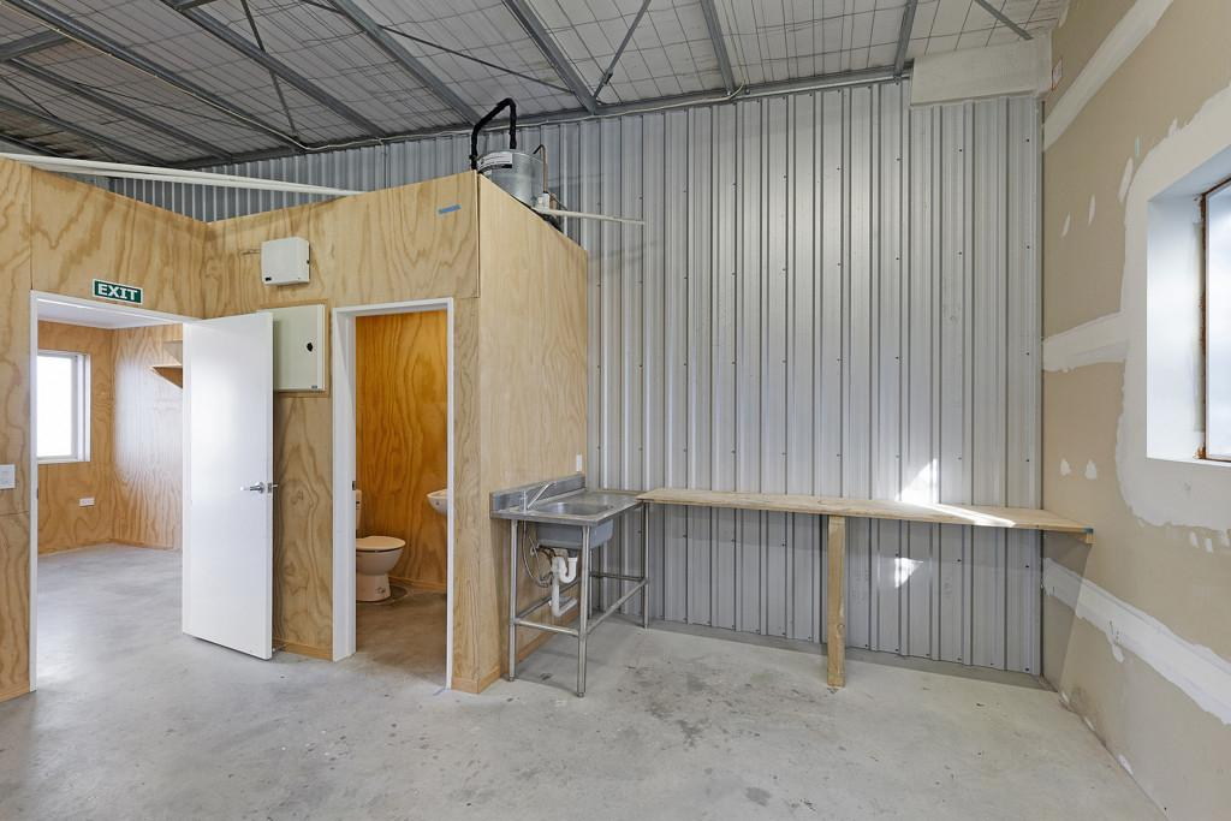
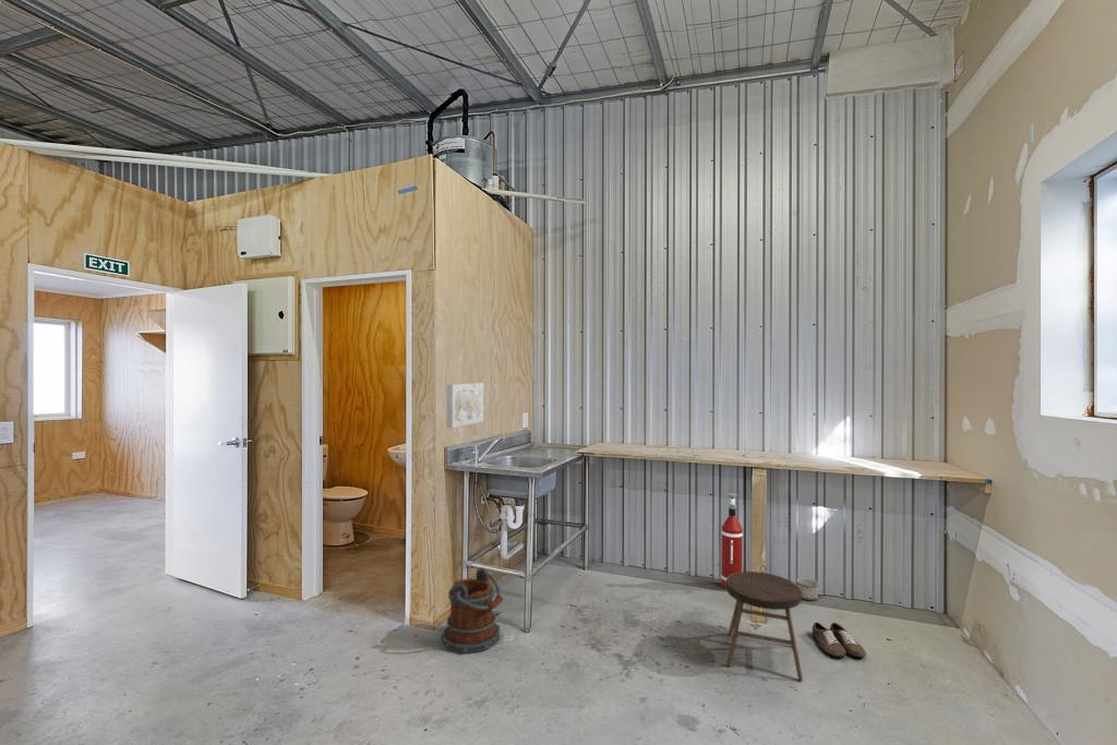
+ bucket [440,567,504,654]
+ shoe [812,622,867,658]
+ wall art [446,382,484,429]
+ planter [796,577,819,601]
+ stool [725,570,804,682]
+ fire extinguisher [720,492,744,590]
